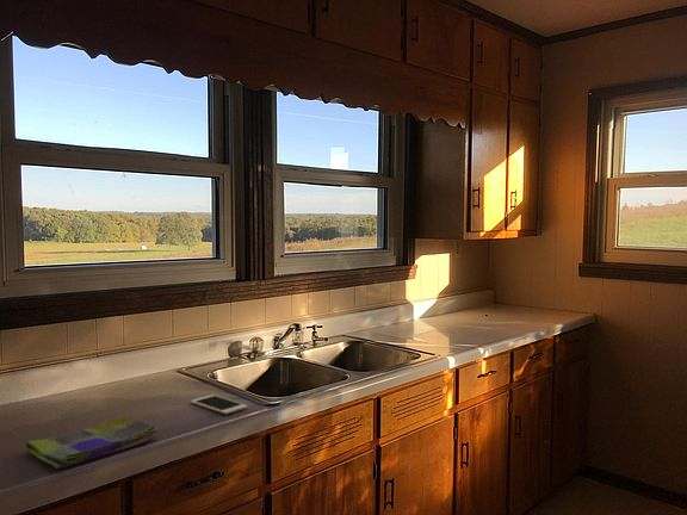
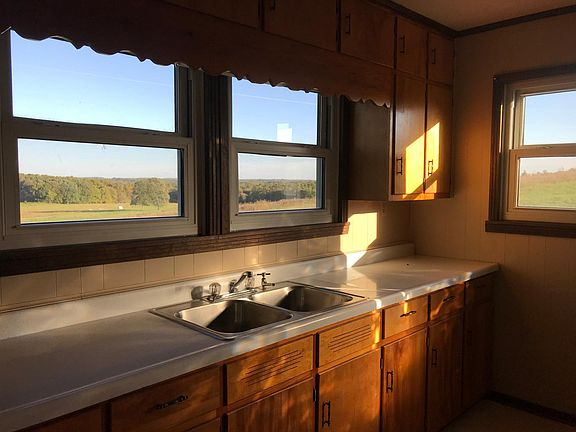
- dish towel [25,415,161,470]
- cell phone [190,393,249,415]
